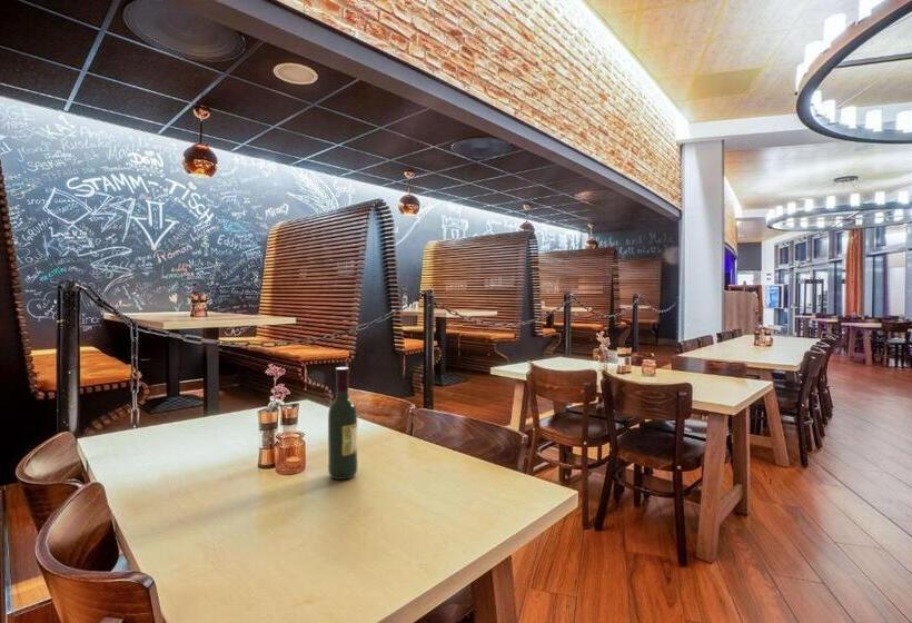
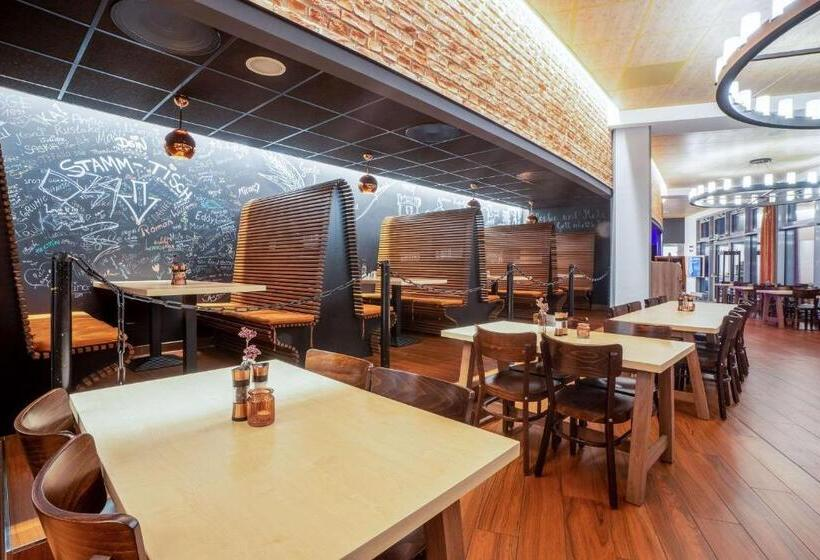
- wine bottle [327,366,359,481]
